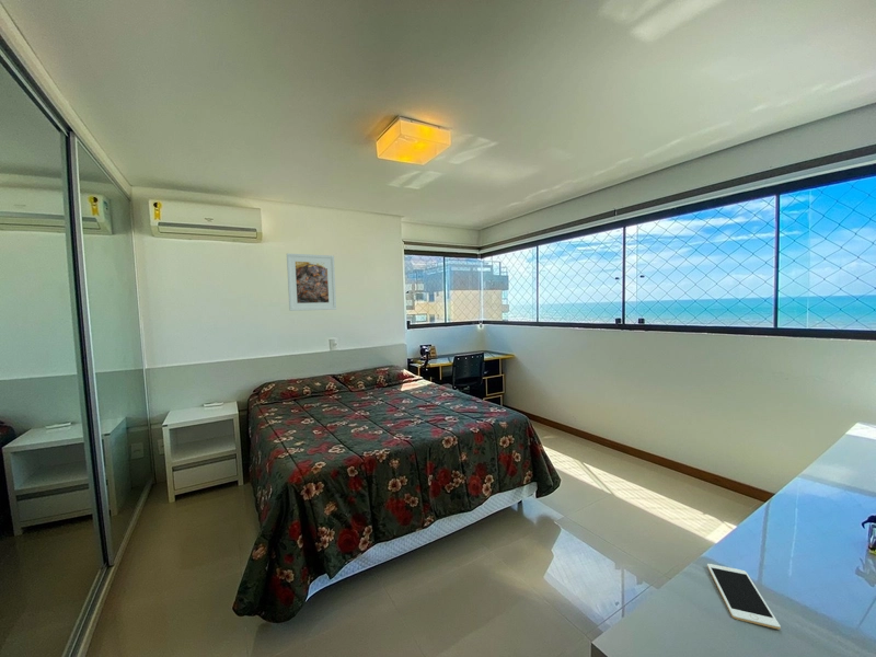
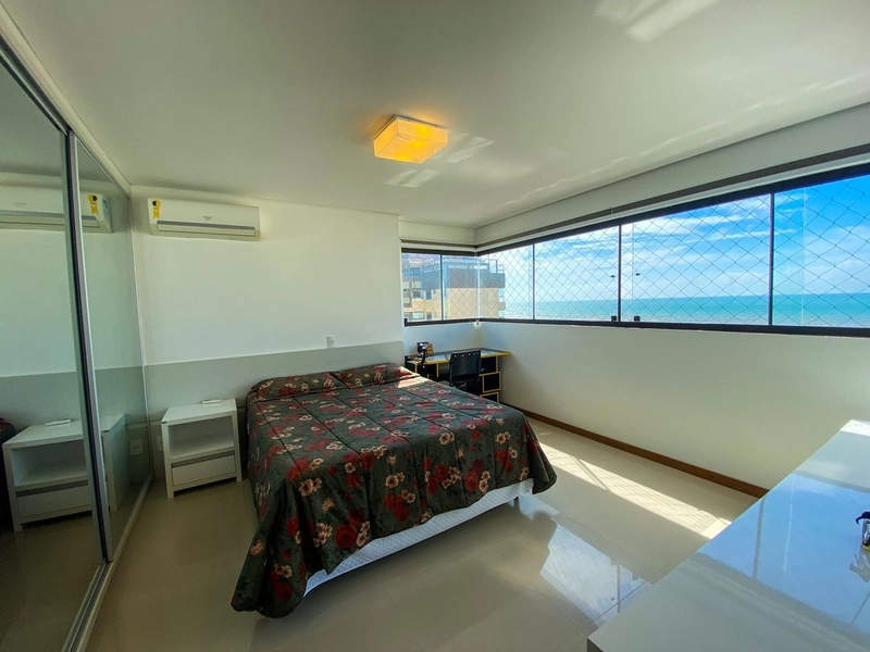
- cell phone [706,563,782,631]
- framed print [286,252,337,312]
